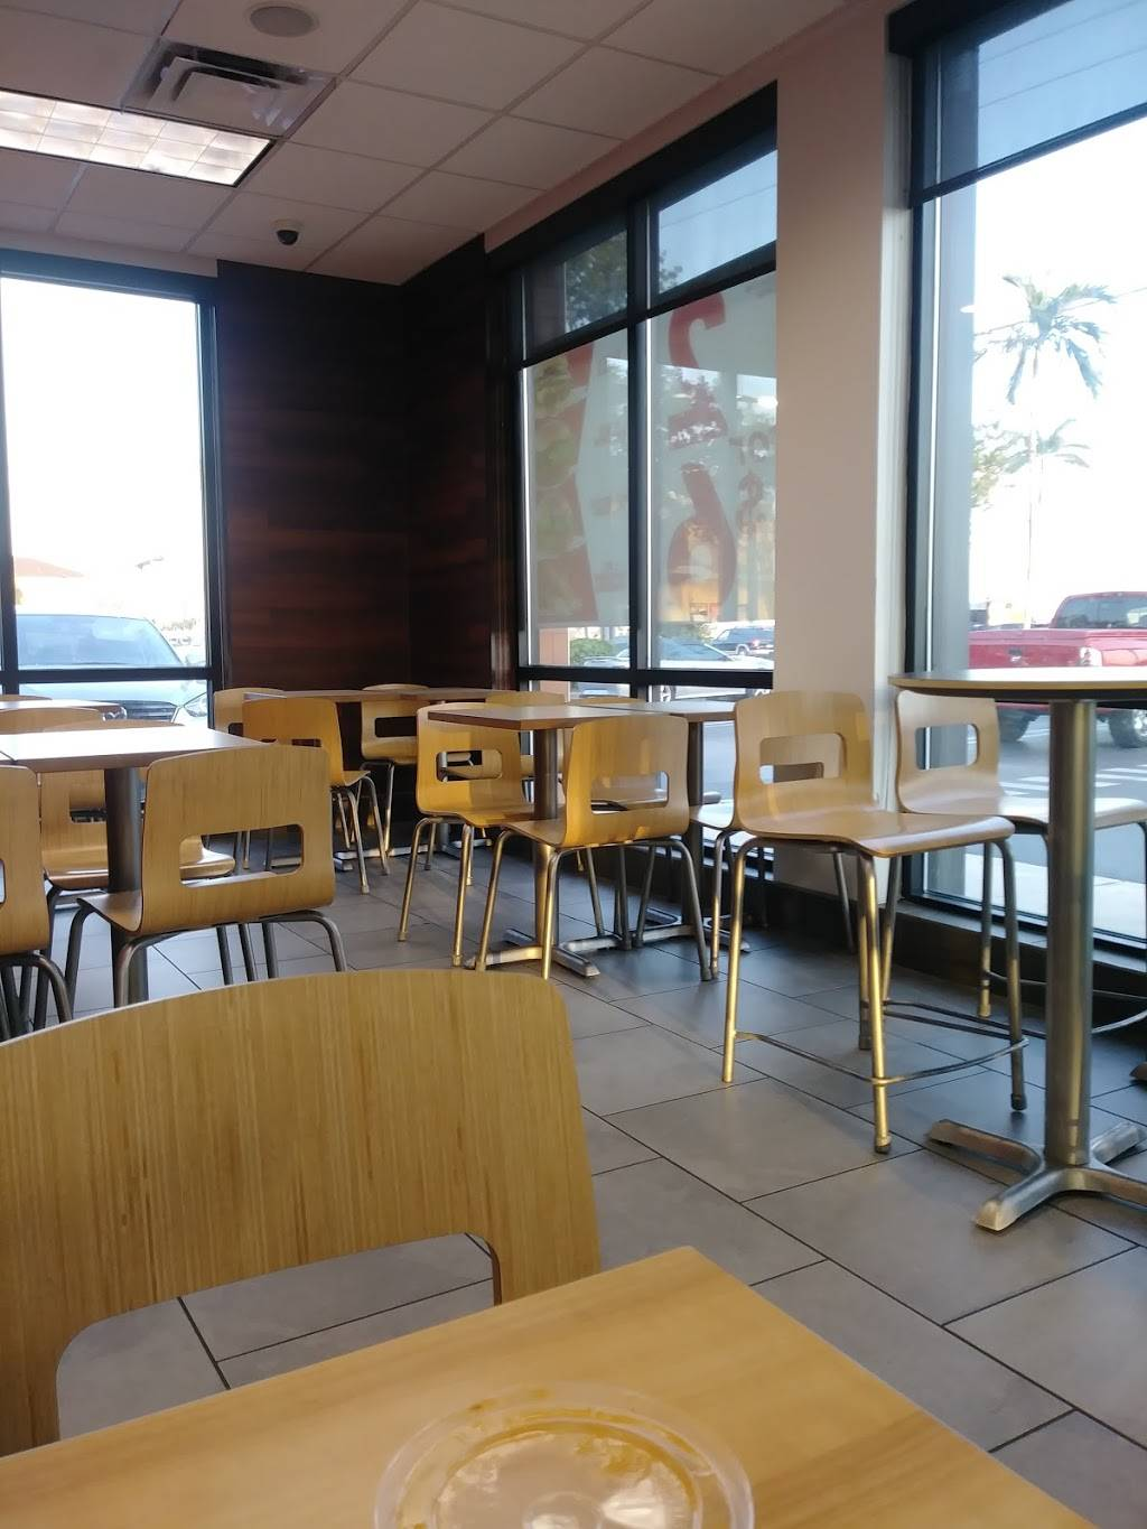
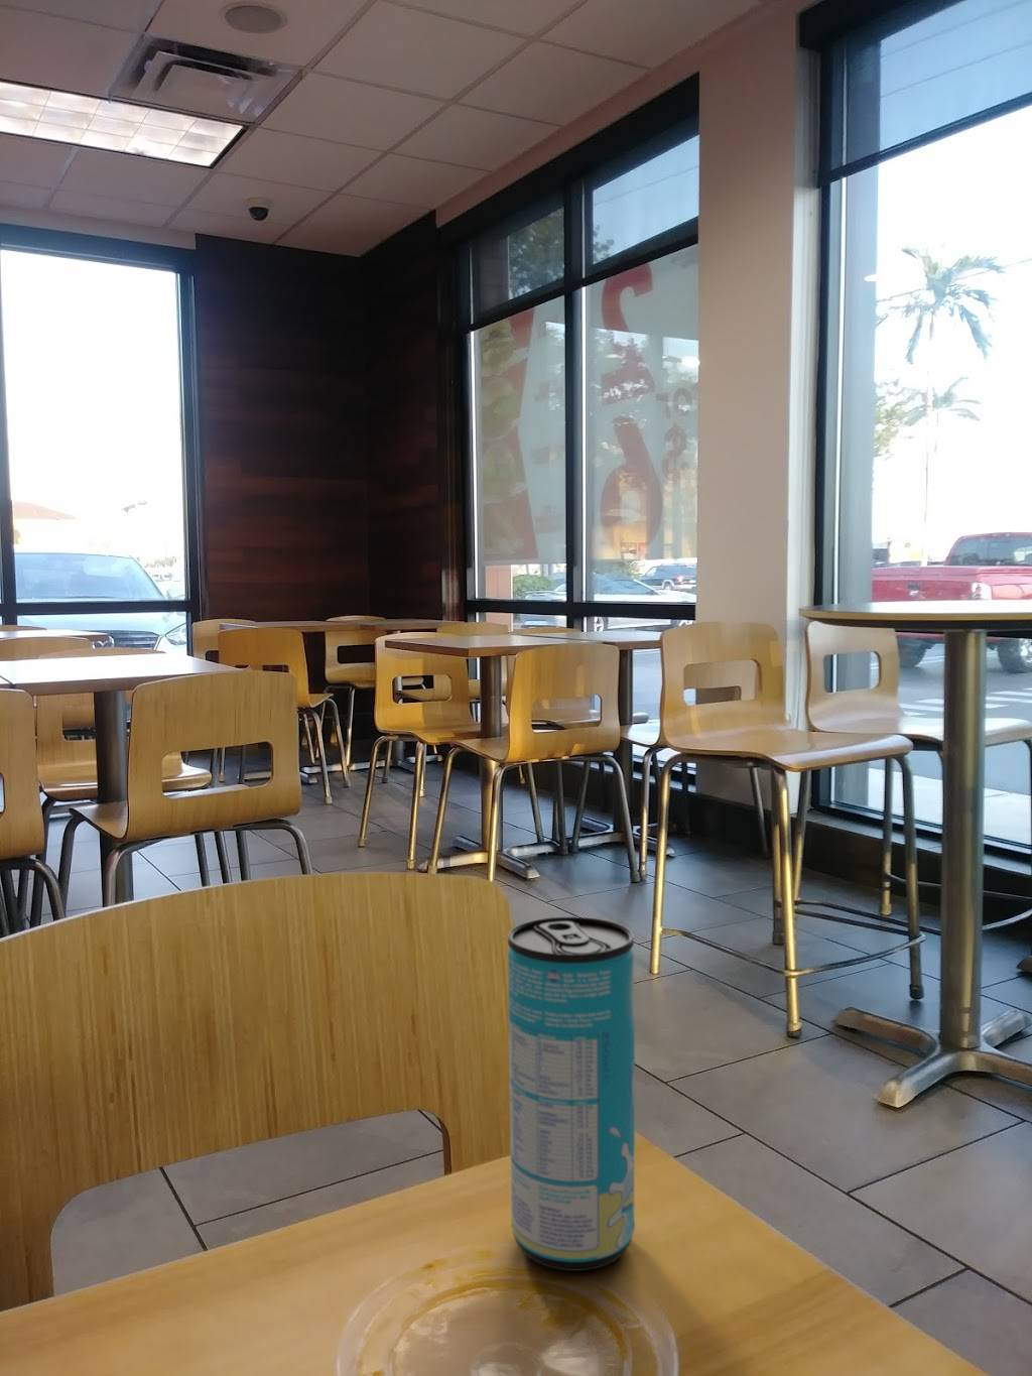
+ beverage can [507,916,636,1272]
